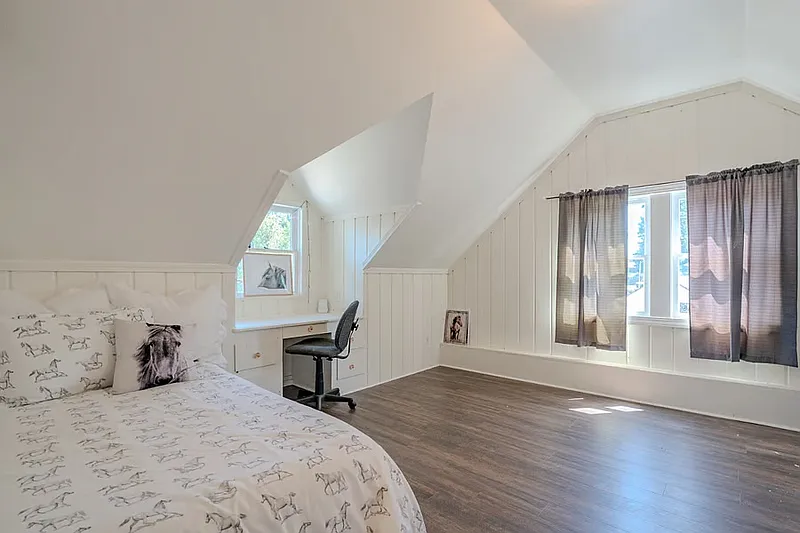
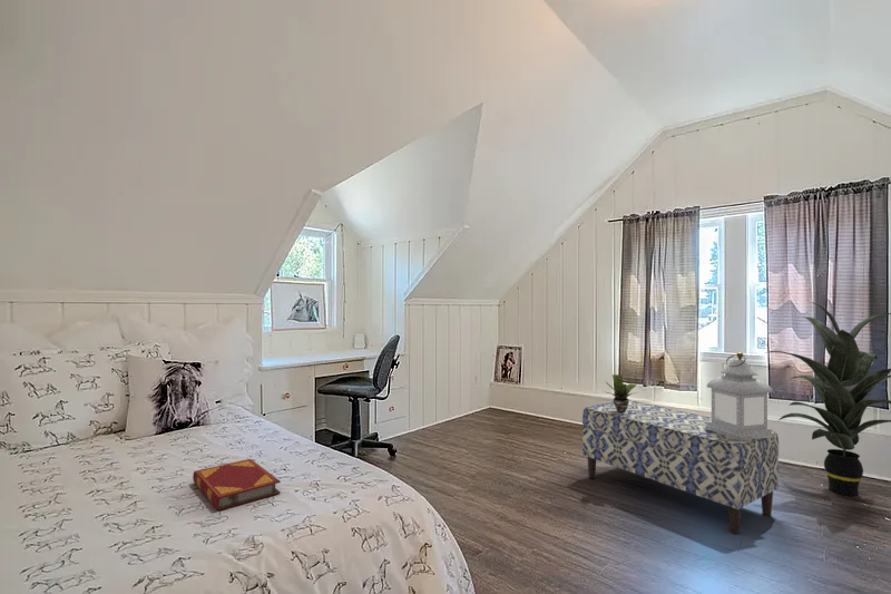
+ bench [581,399,780,536]
+ hardback book [192,458,282,512]
+ potted plant [603,373,638,412]
+ lantern [705,351,774,440]
+ indoor plant [764,301,891,497]
